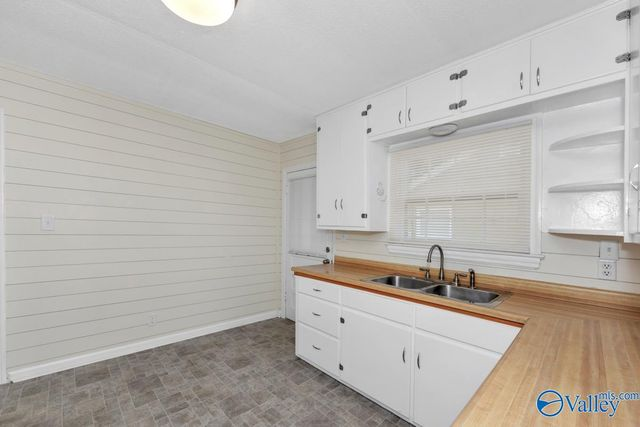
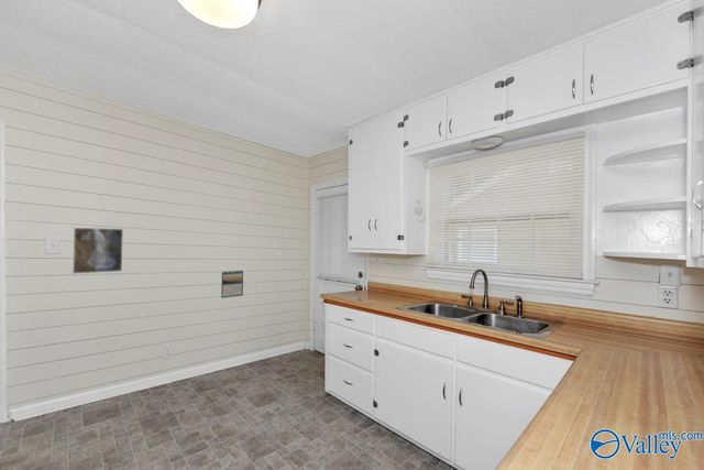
+ calendar [220,270,244,299]
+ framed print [72,227,124,275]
